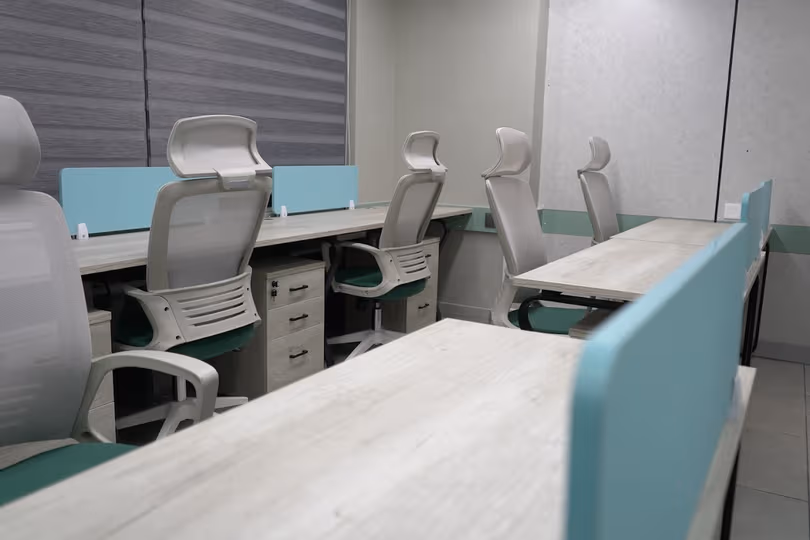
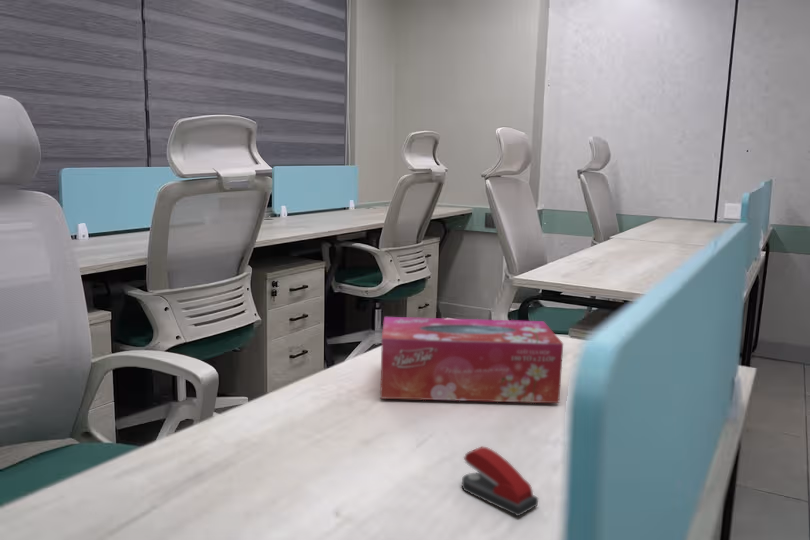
+ tissue box [379,316,564,404]
+ stapler [461,446,539,517]
